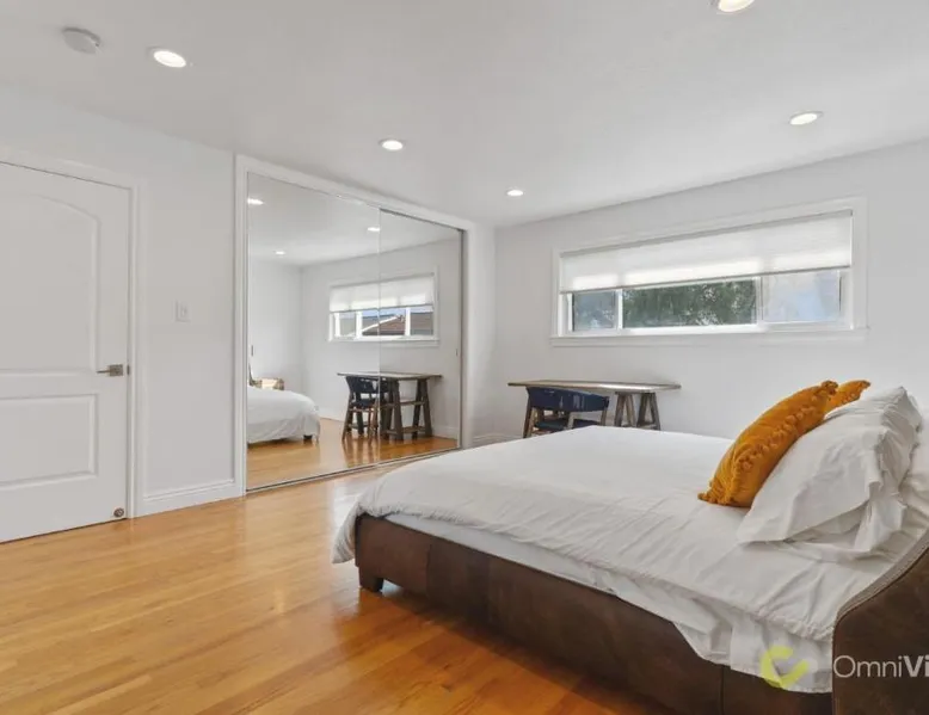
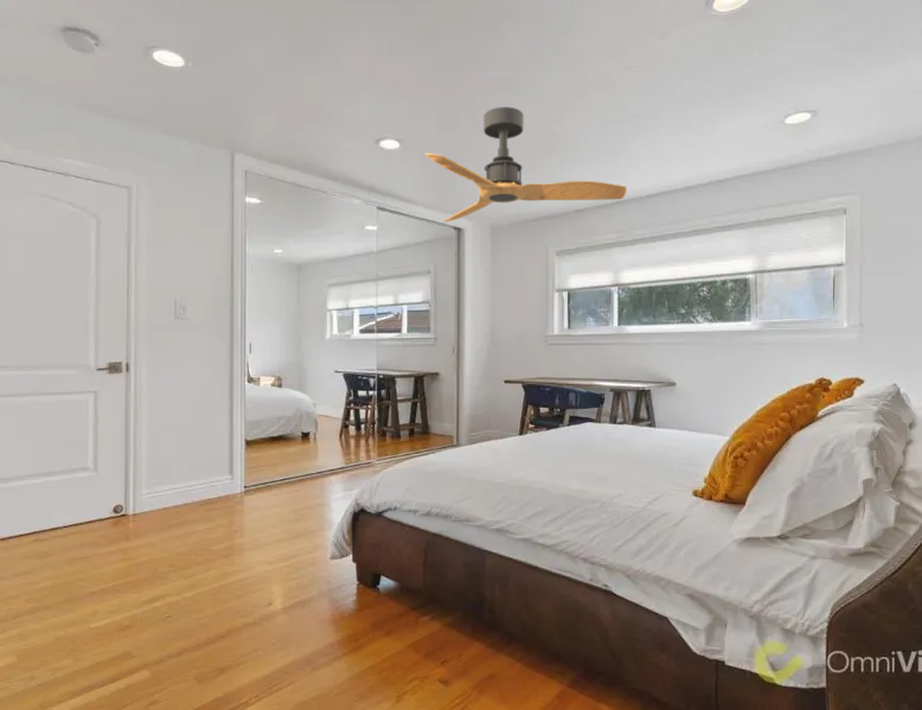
+ ceiling fan [424,105,628,223]
